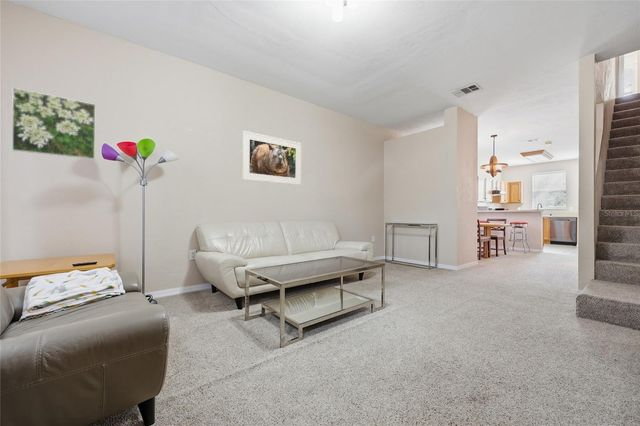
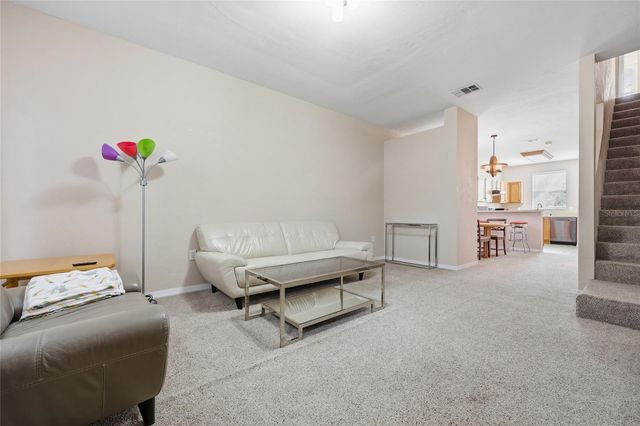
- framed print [11,87,96,160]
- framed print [241,130,302,186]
